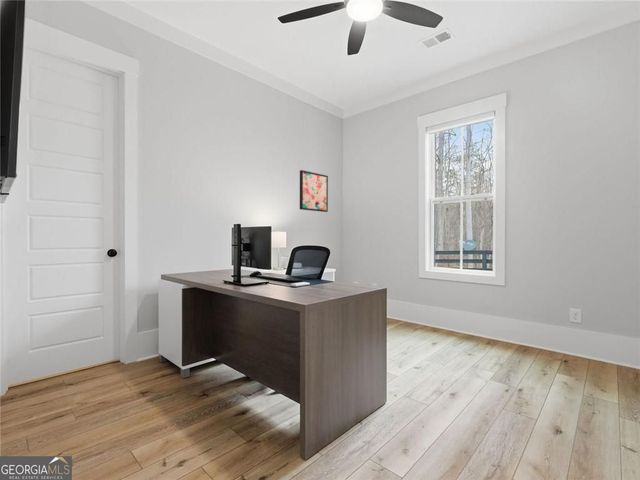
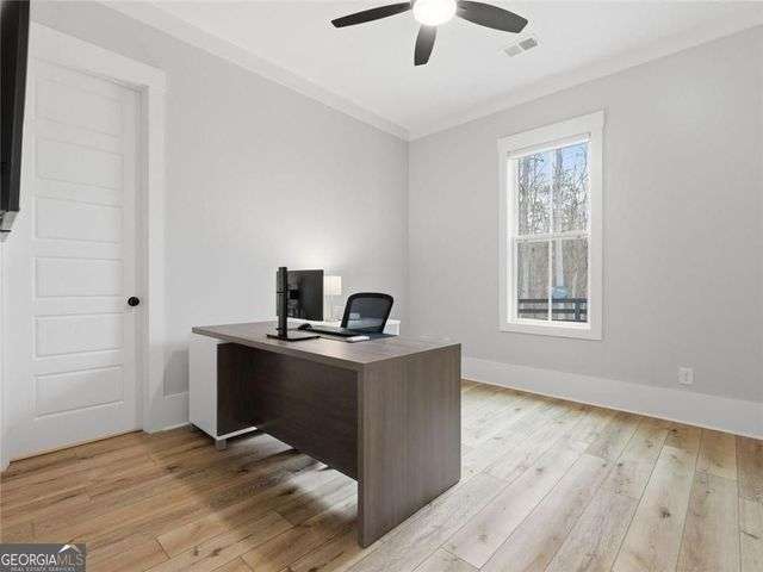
- wall art [299,169,329,213]
